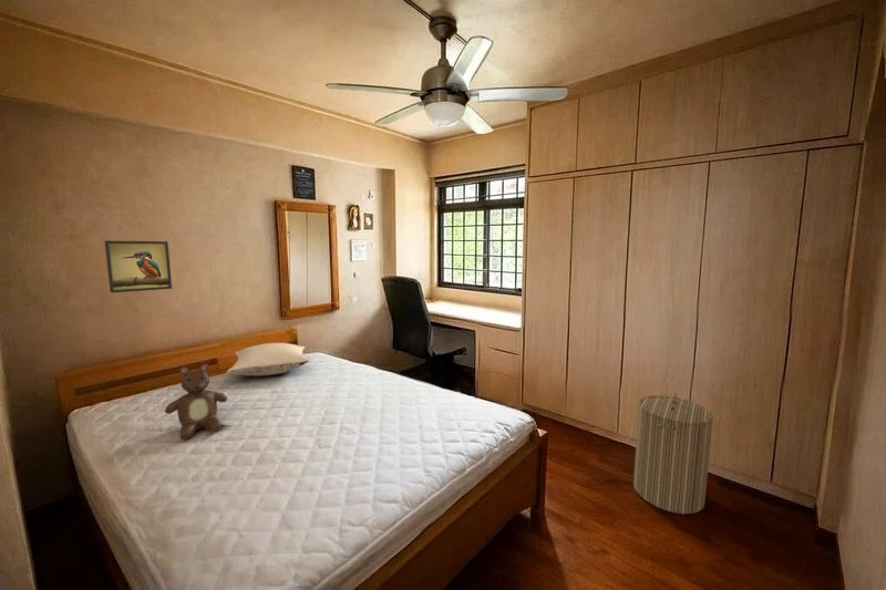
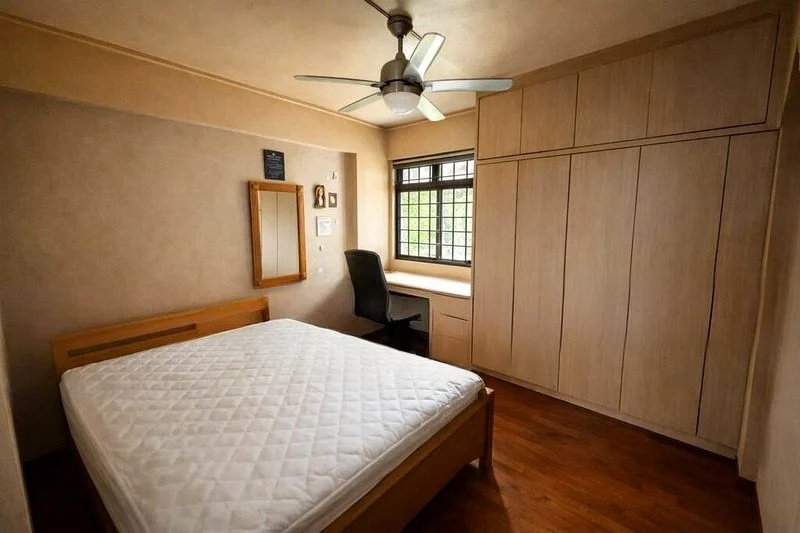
- pillow [225,342,310,377]
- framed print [103,239,173,293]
- teddy bear [164,363,228,441]
- laundry hamper [632,392,714,515]
